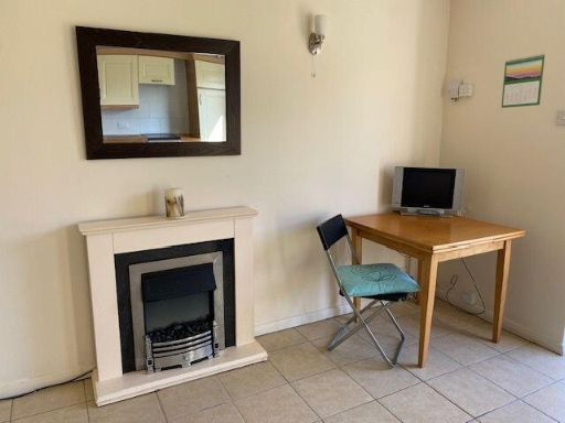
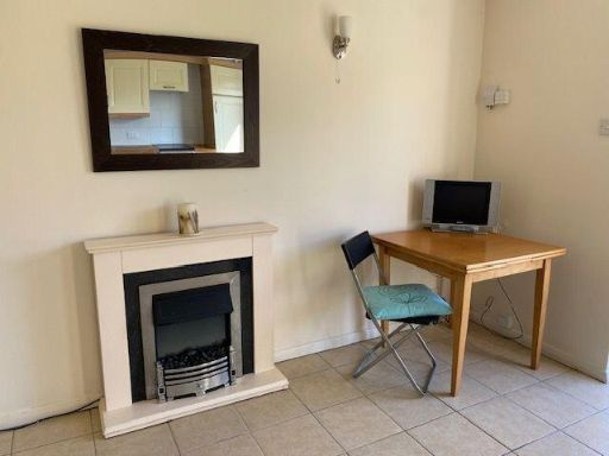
- calendar [501,53,546,109]
